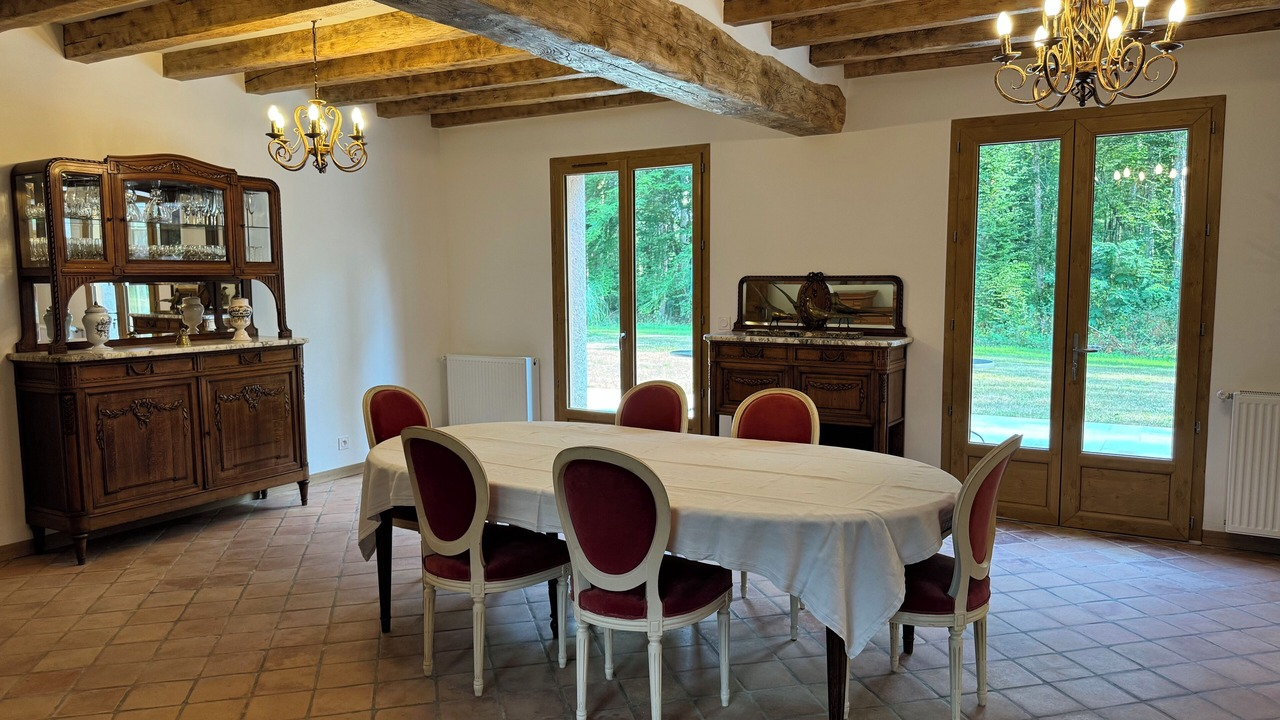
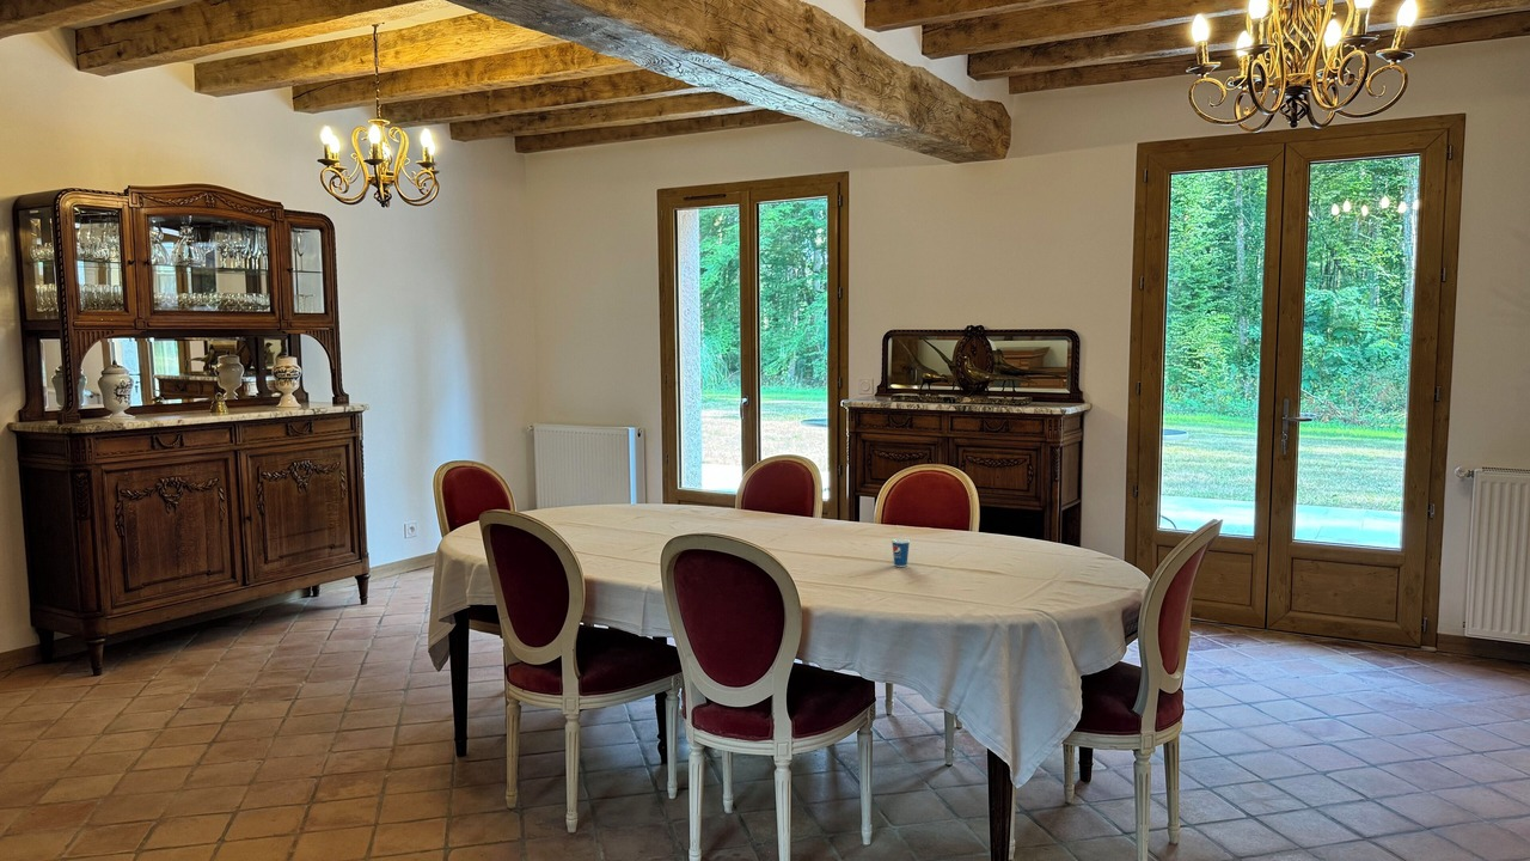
+ cup [891,524,911,568]
